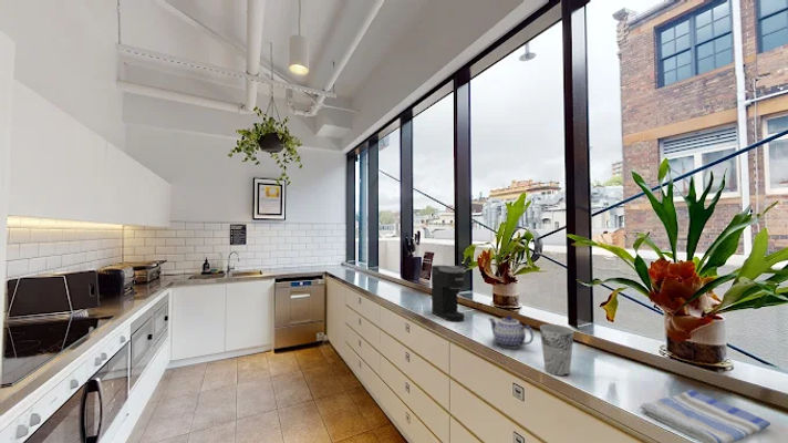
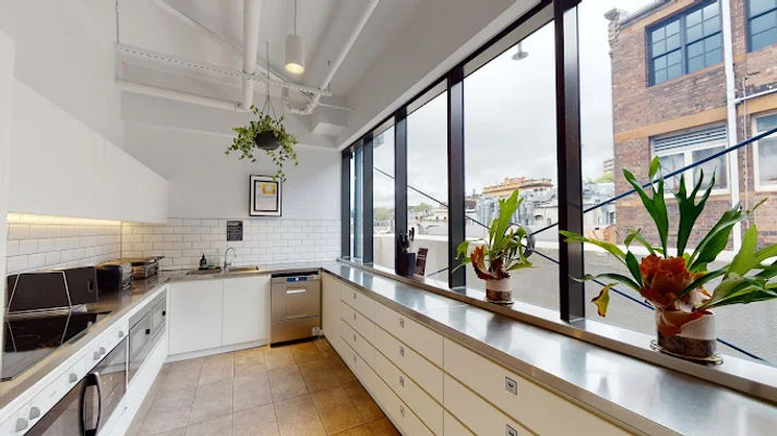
- coffee maker [431,265,466,322]
- teapot [487,315,535,350]
- cup [539,323,576,377]
- dish towel [639,389,771,443]
